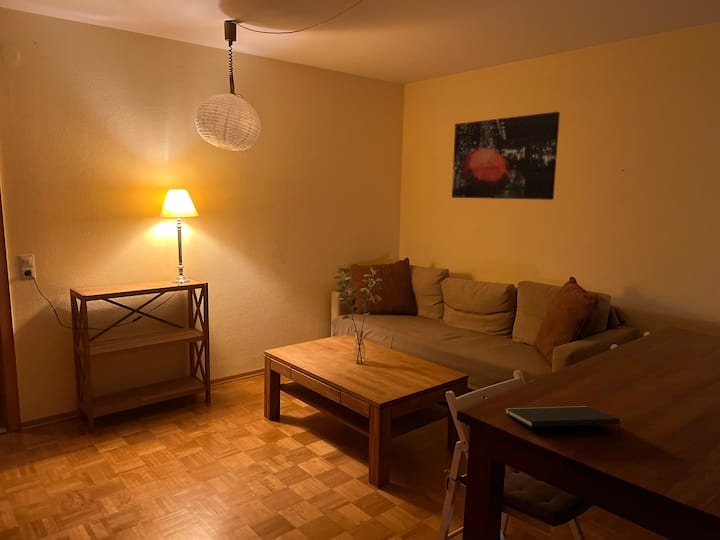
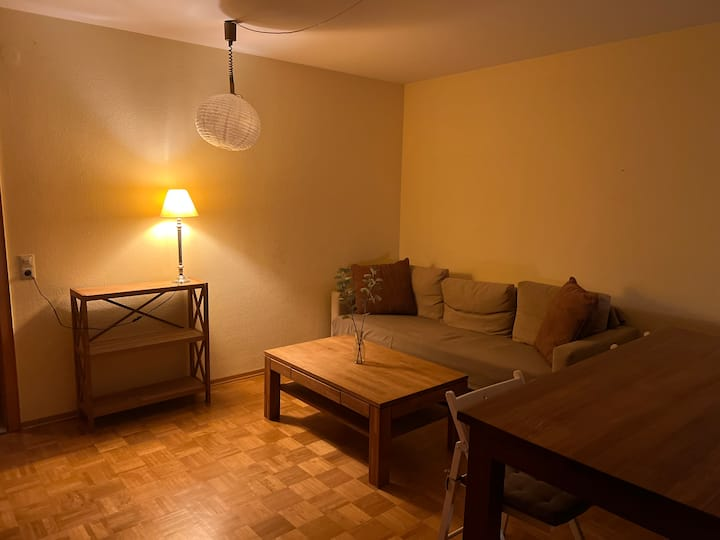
- wall art [451,111,561,201]
- notepad [504,404,621,436]
